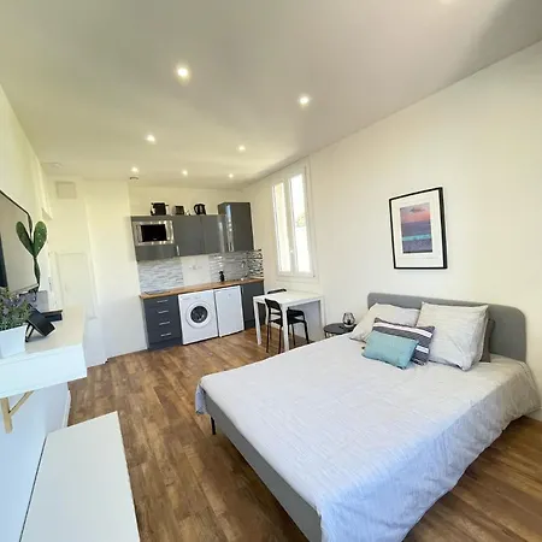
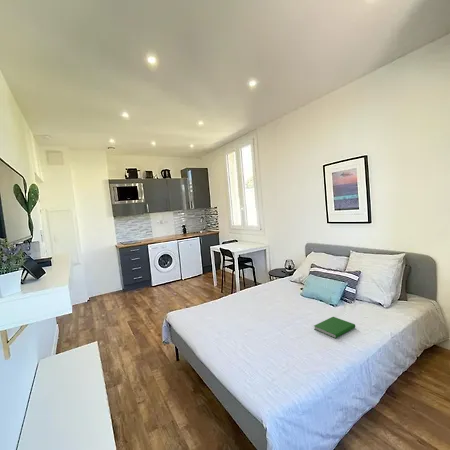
+ hardcover book [313,316,356,339]
